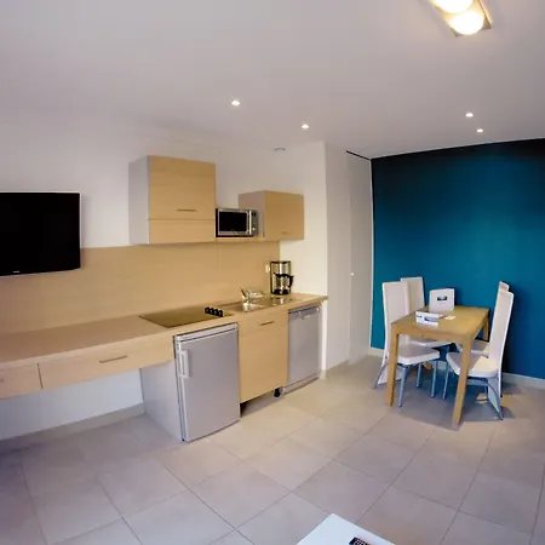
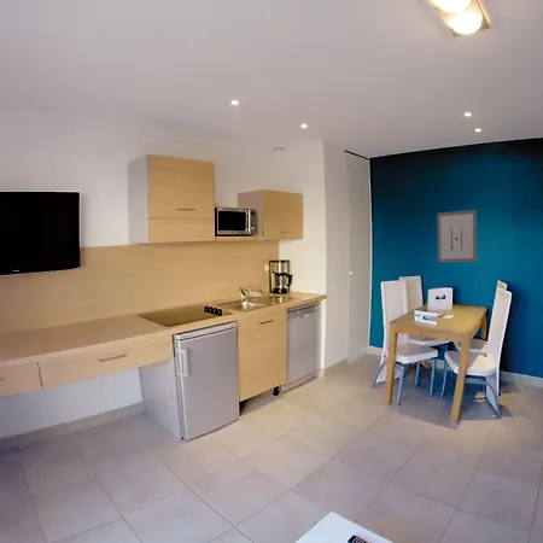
+ wall art [436,209,478,263]
